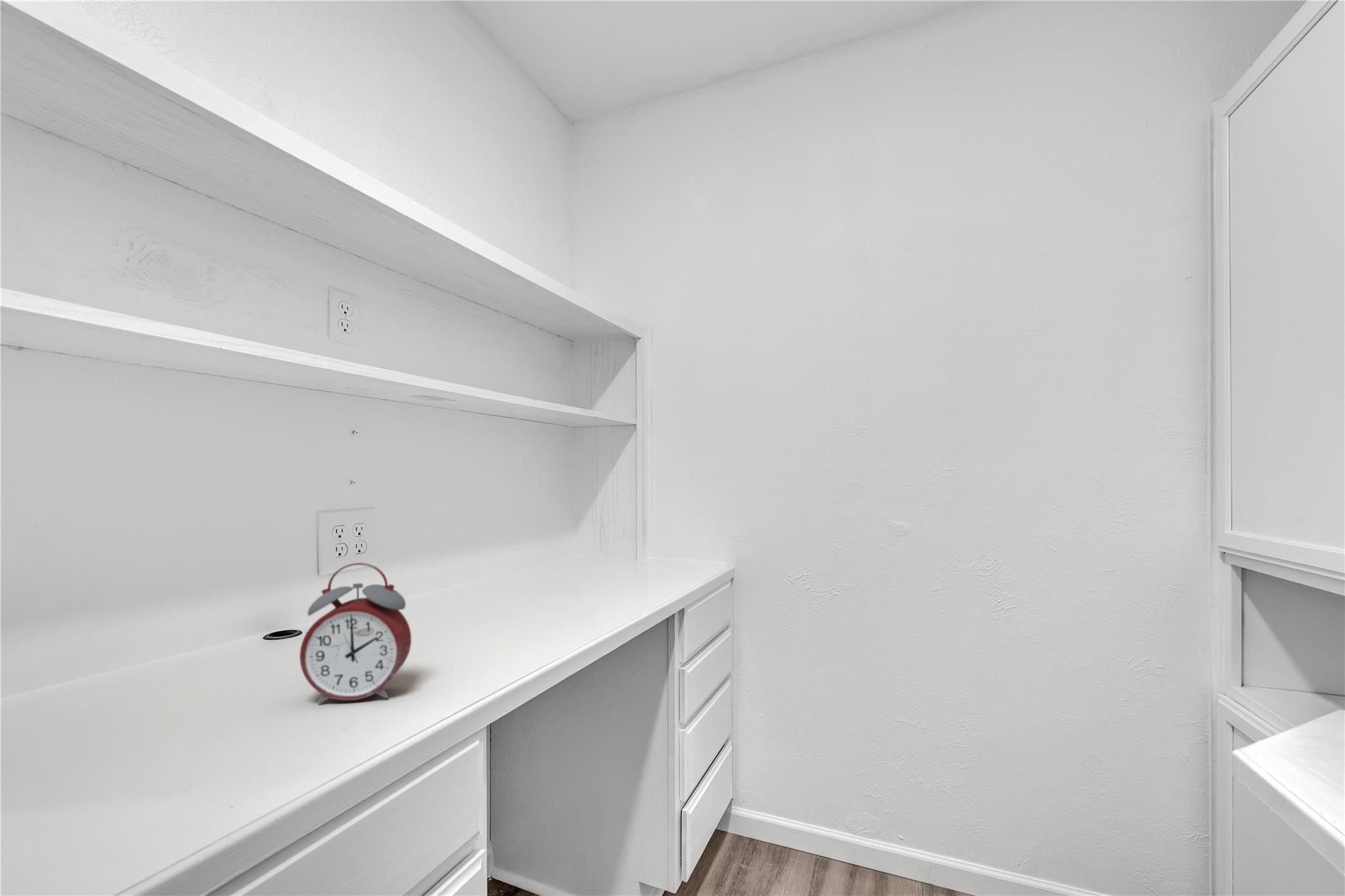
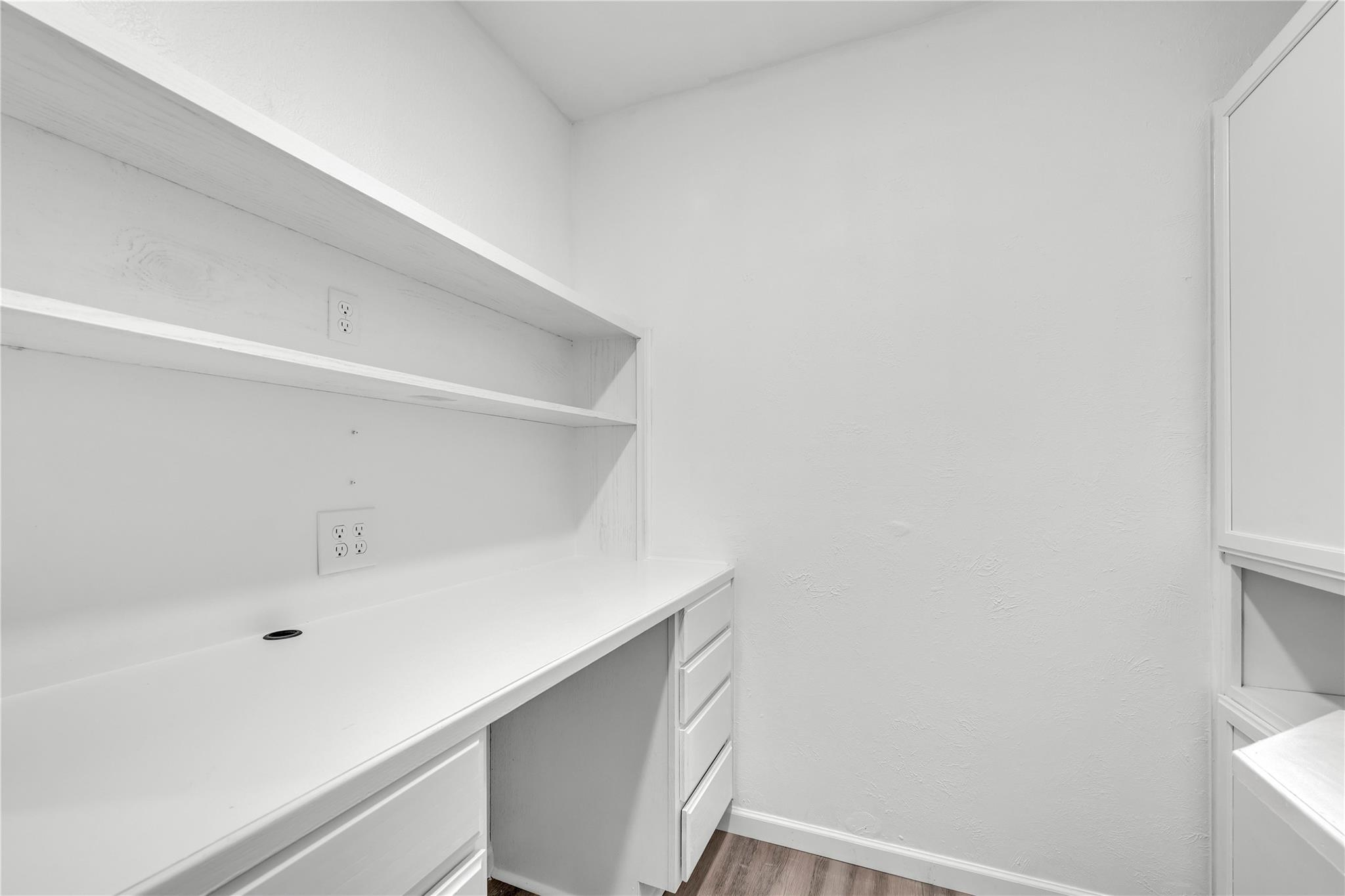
- alarm clock [299,562,412,704]
